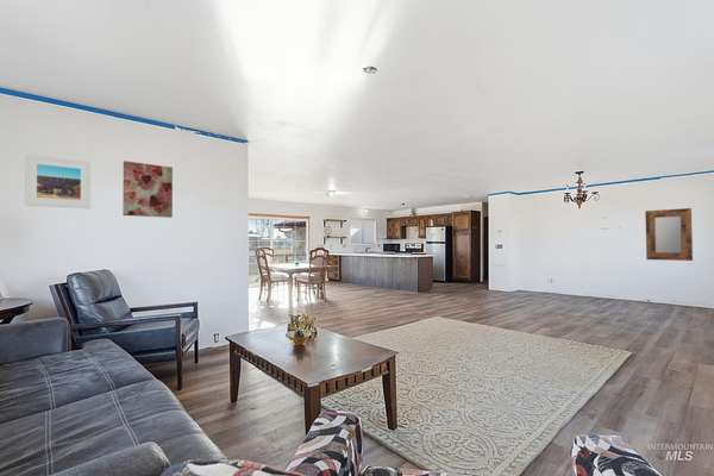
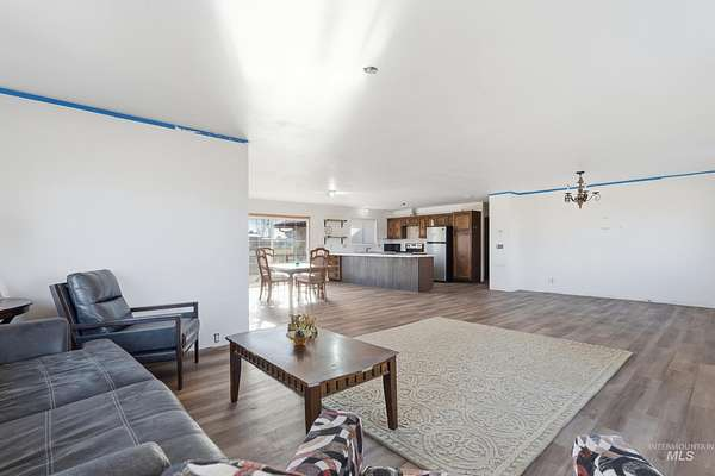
- wall art [121,159,174,219]
- home mirror [644,207,694,262]
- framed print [24,154,92,209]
